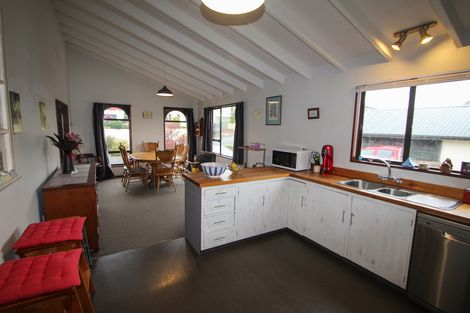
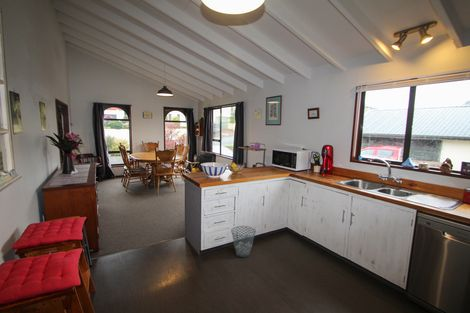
+ waste basket [230,225,257,258]
